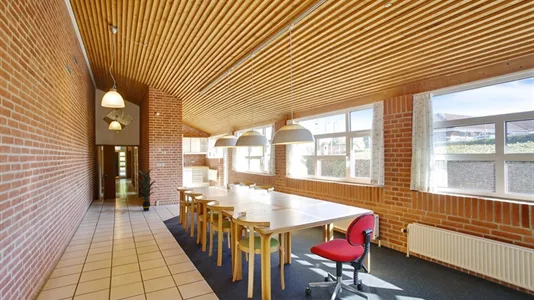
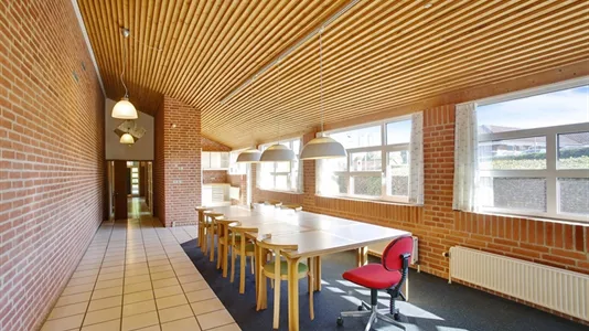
- indoor plant [131,167,160,212]
